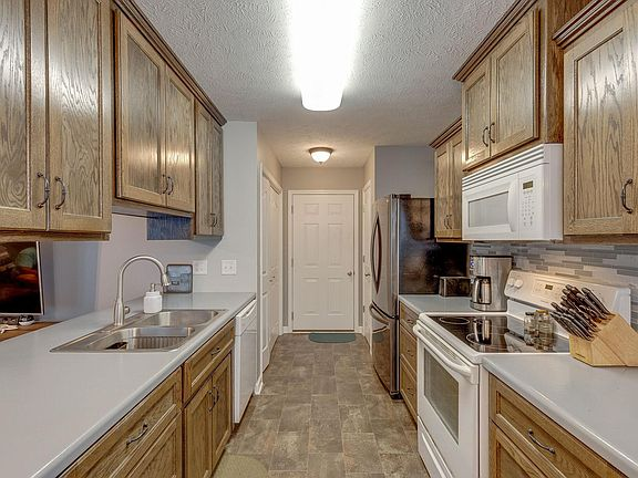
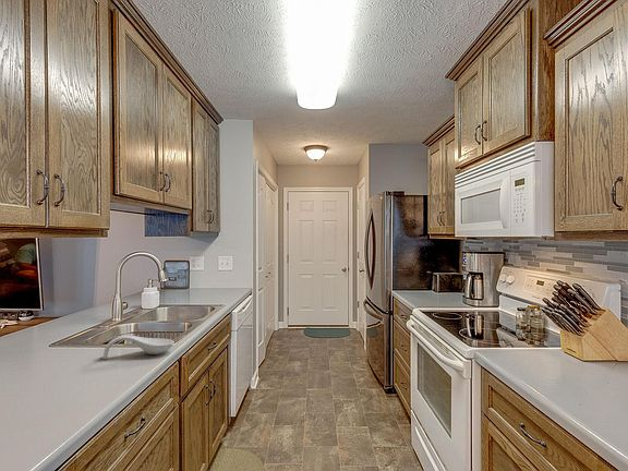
+ spoon rest [102,335,176,360]
